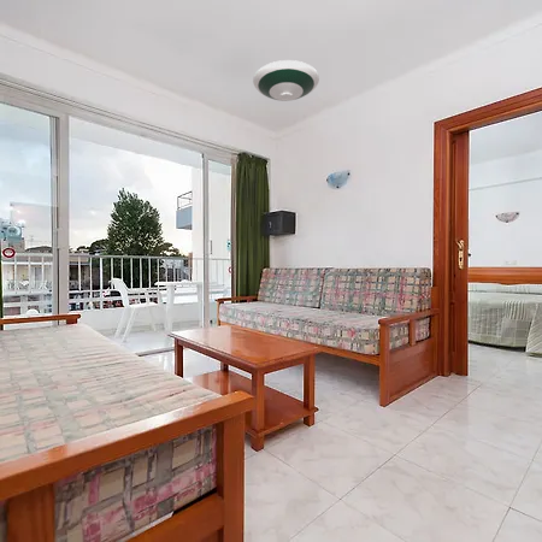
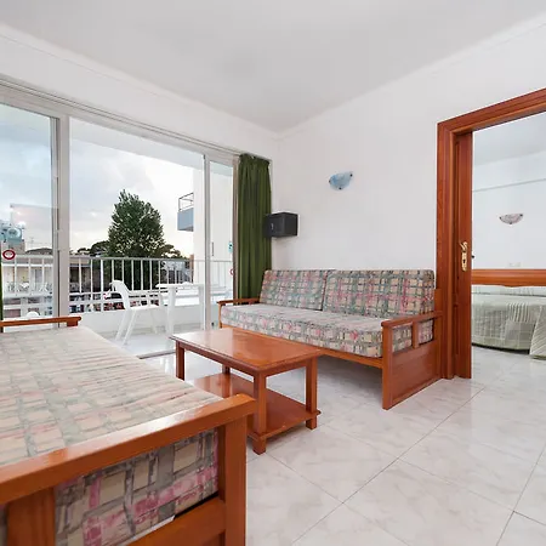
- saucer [252,59,320,102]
